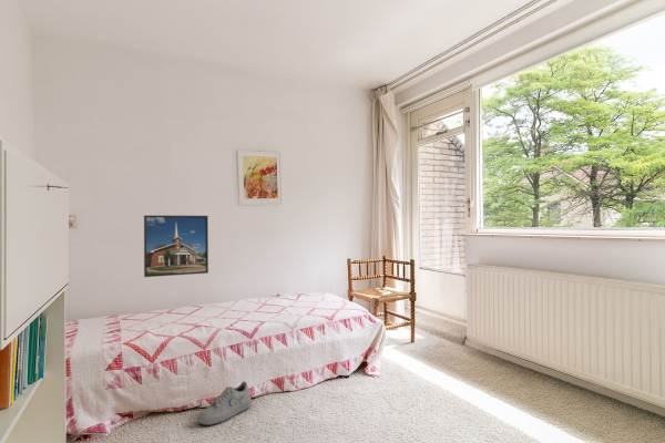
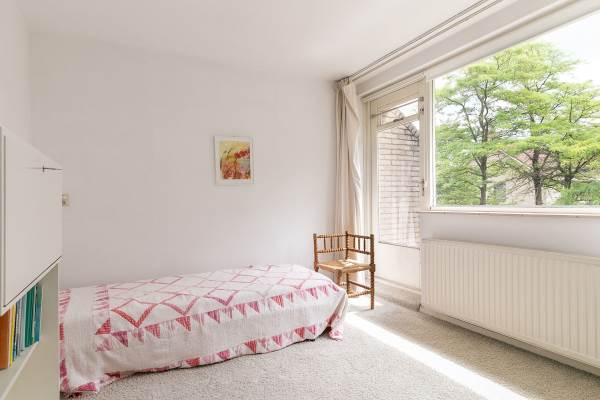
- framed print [143,215,209,278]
- shoe [197,381,253,426]
